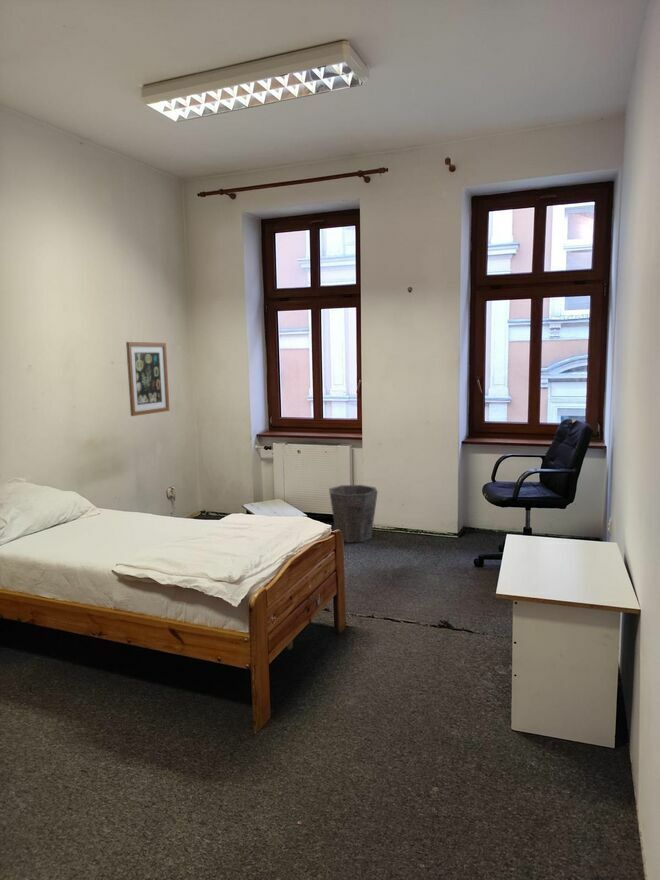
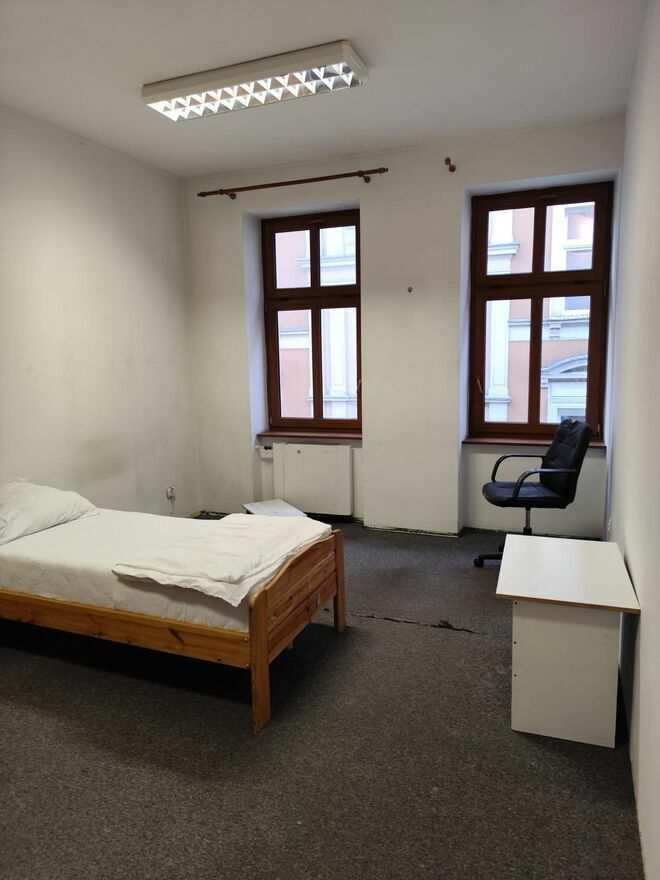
- waste bin [328,484,379,543]
- wall art [125,341,171,417]
